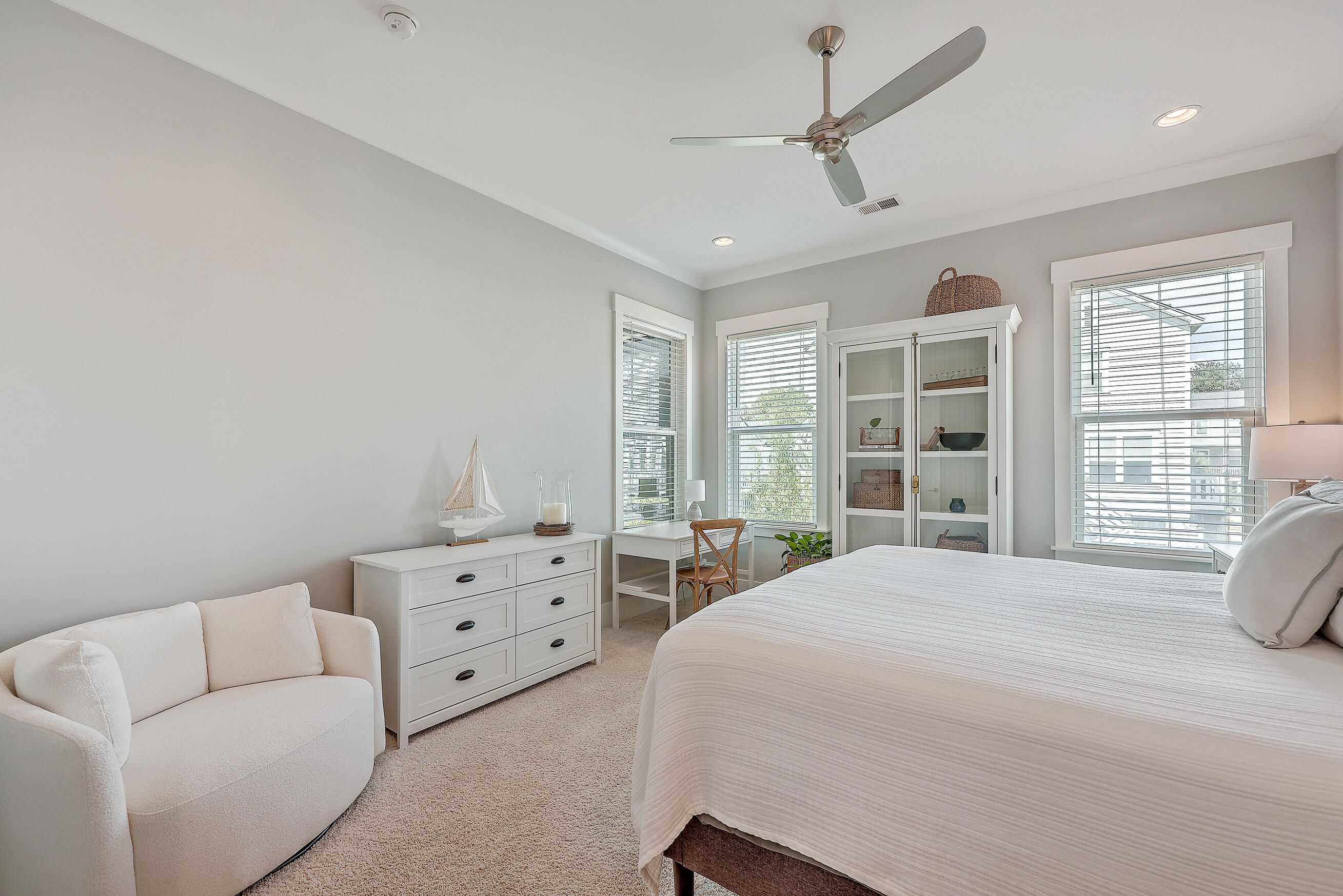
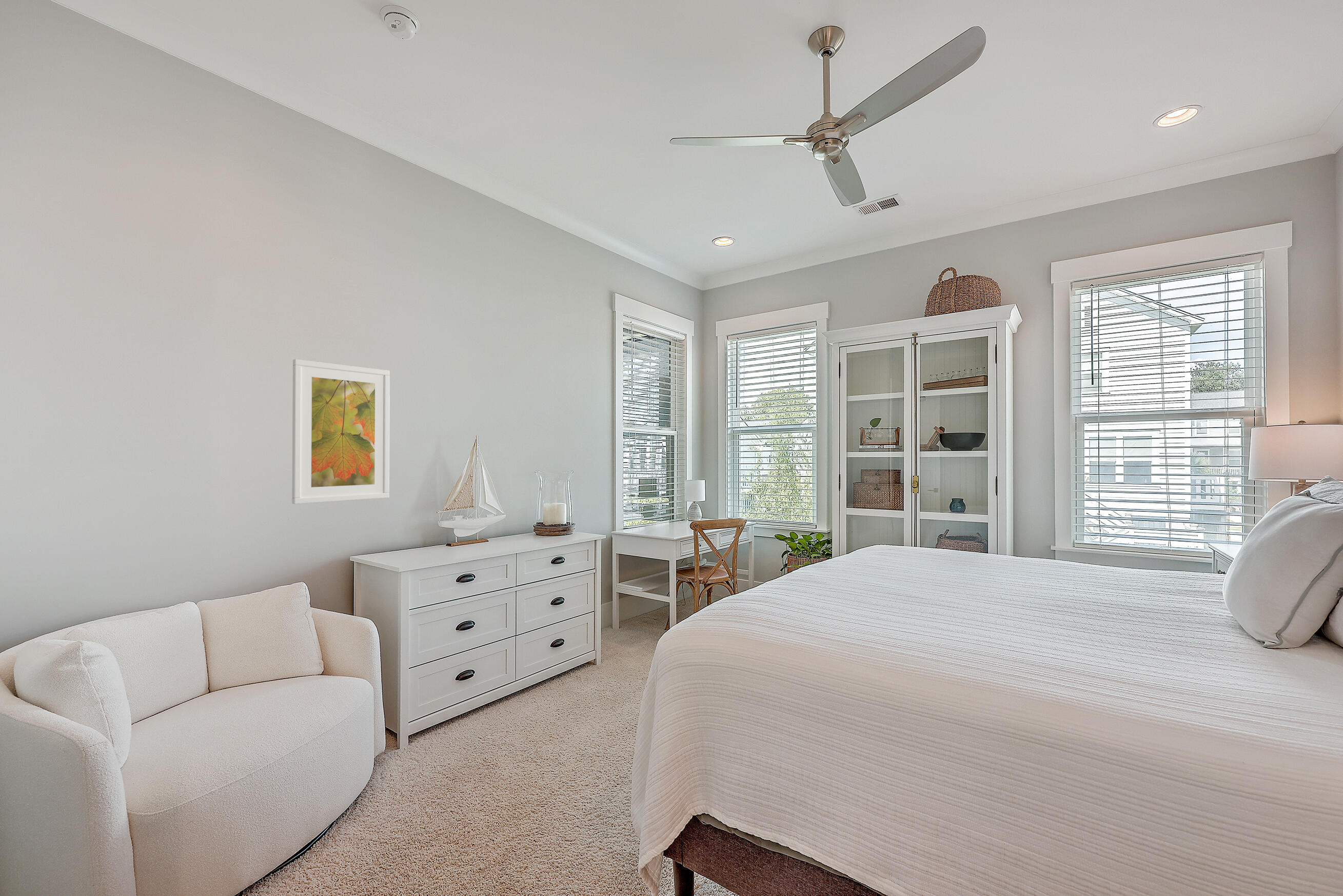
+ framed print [291,359,390,505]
